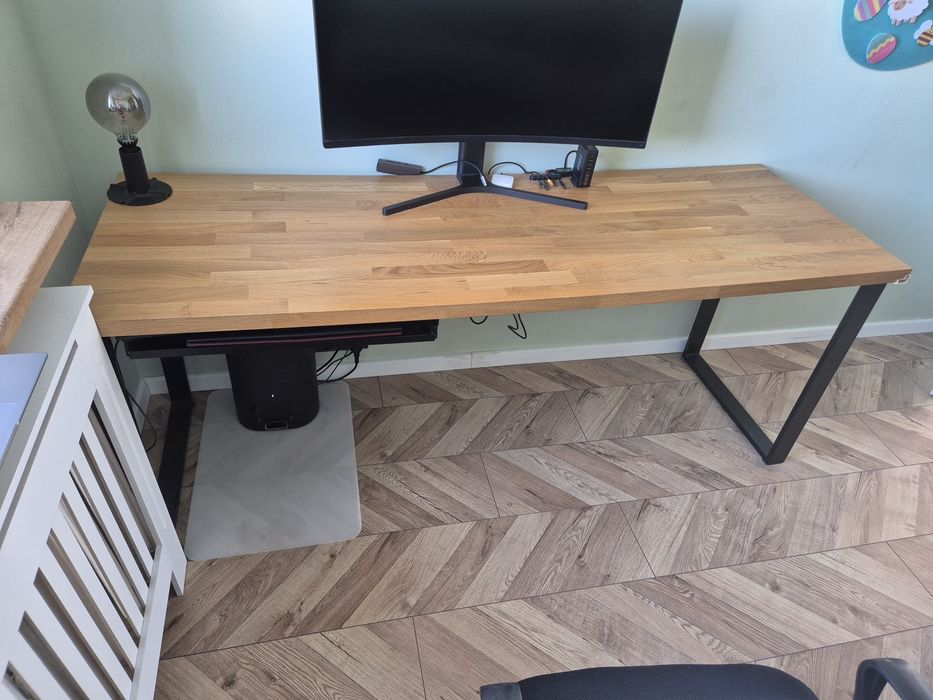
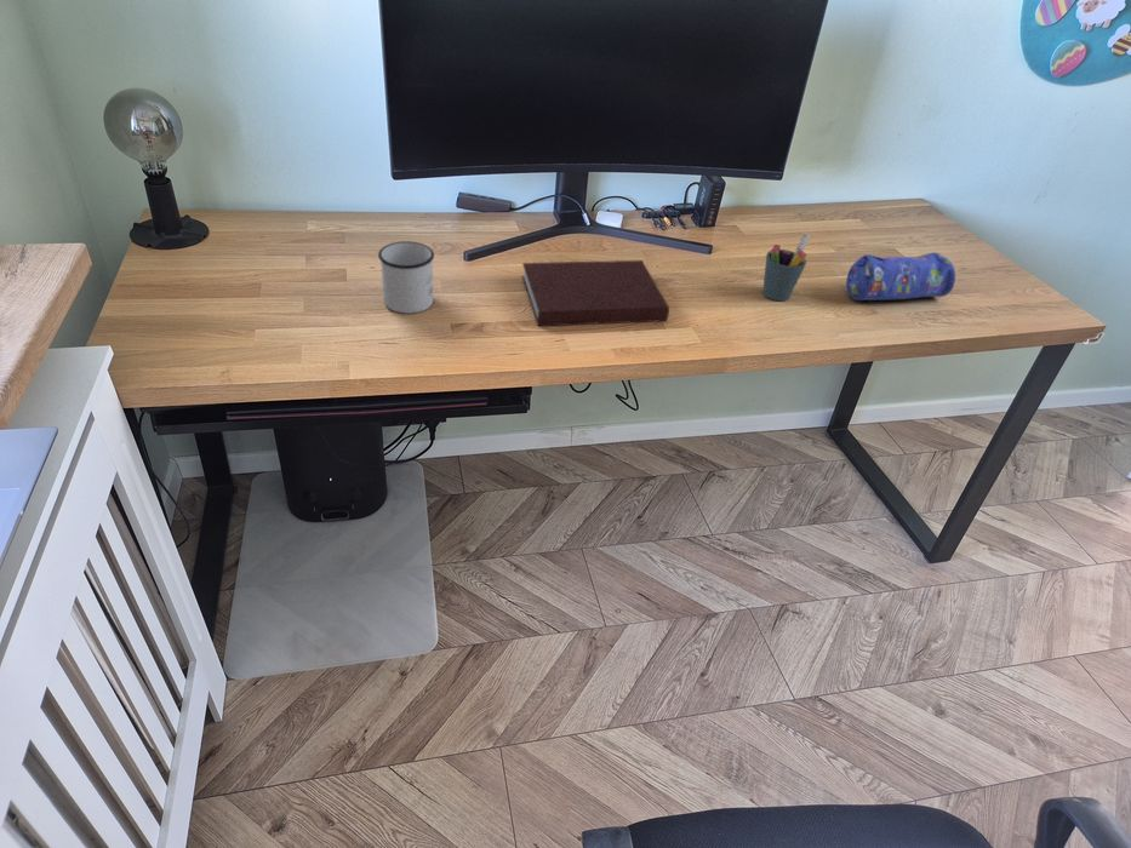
+ notebook [521,259,670,327]
+ mug [377,240,435,315]
+ pencil case [845,252,956,302]
+ pen holder [761,233,811,302]
